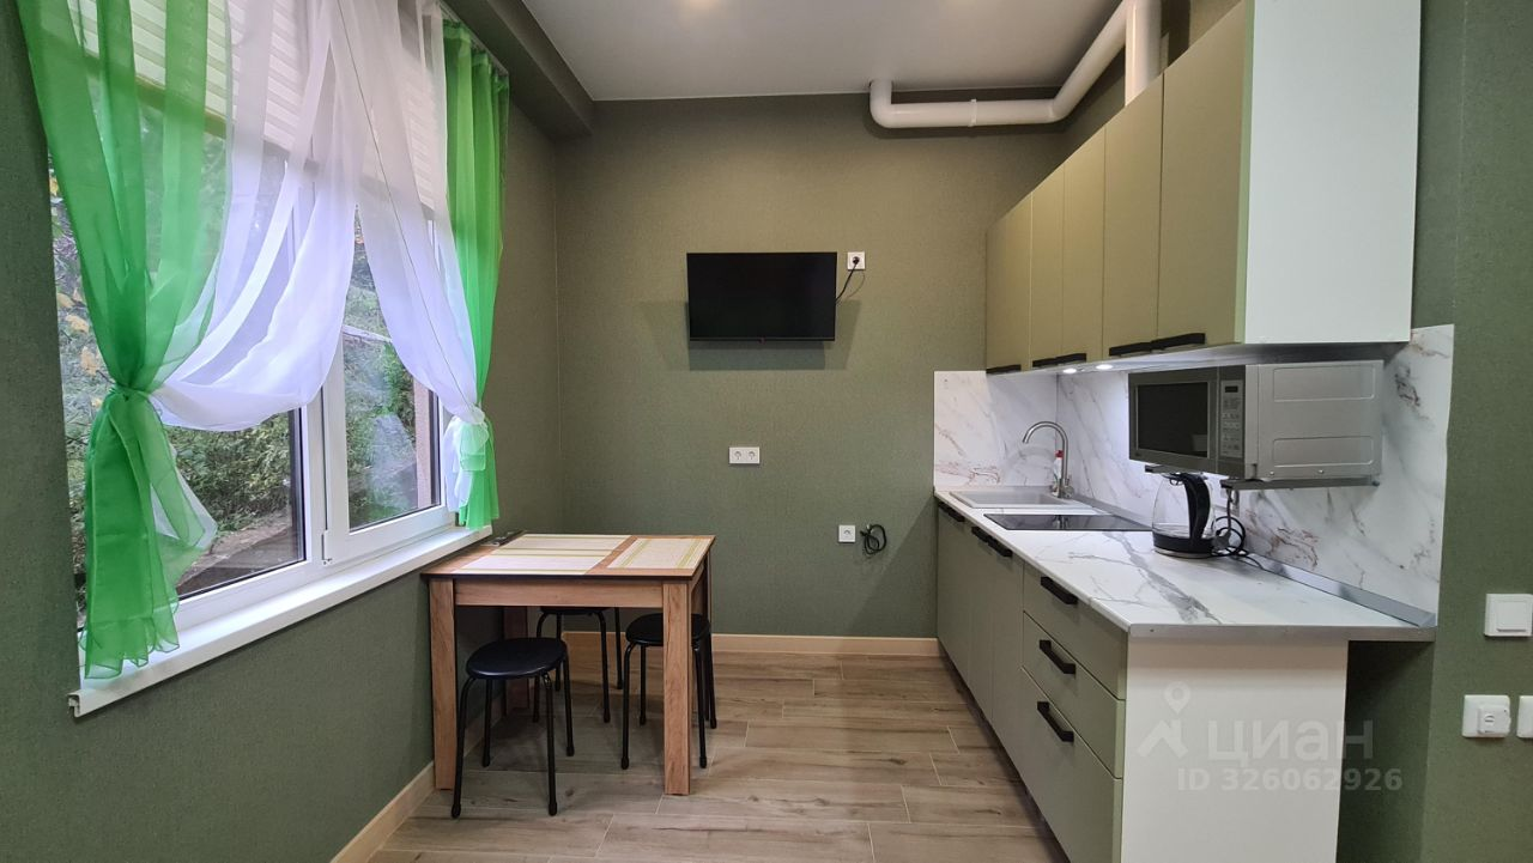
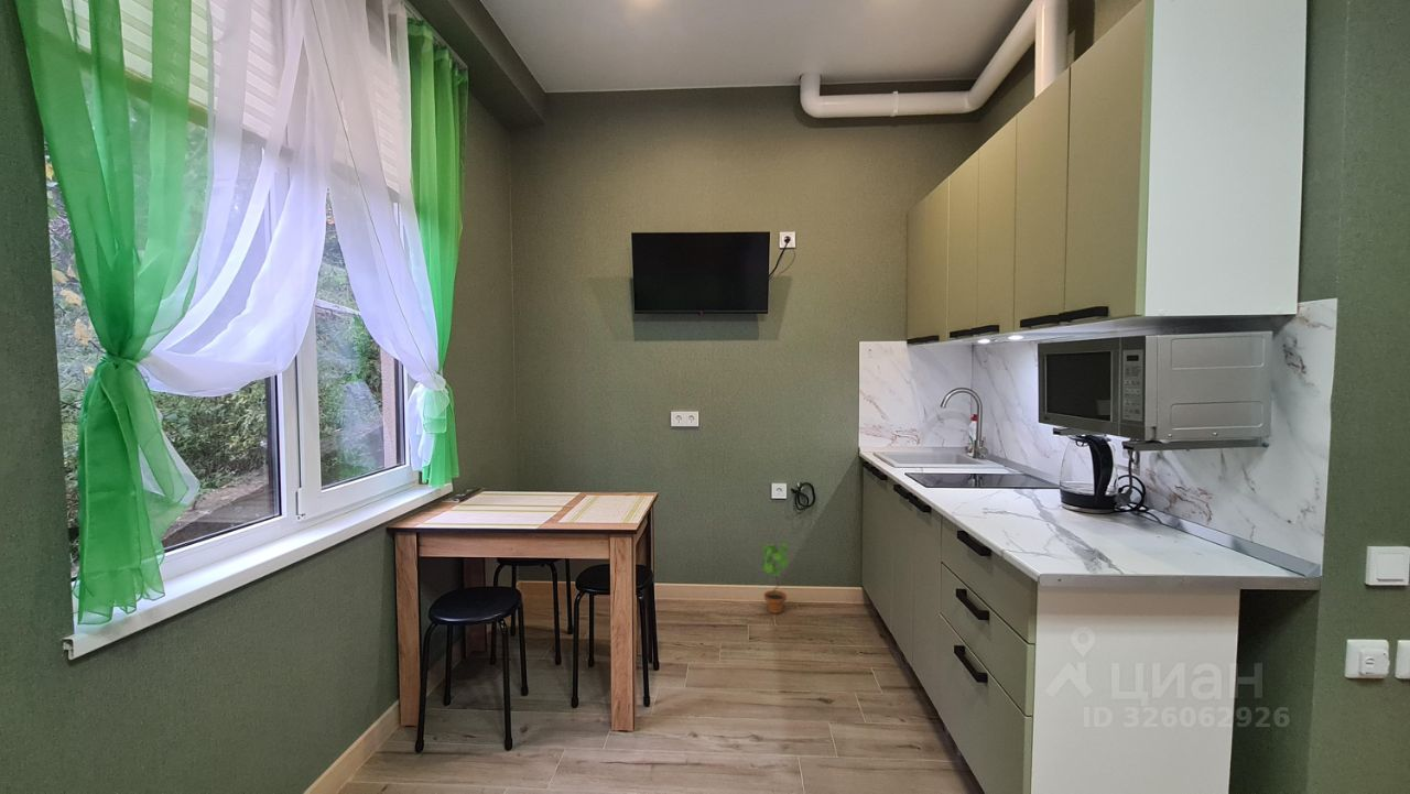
+ potted plant [761,542,789,614]
